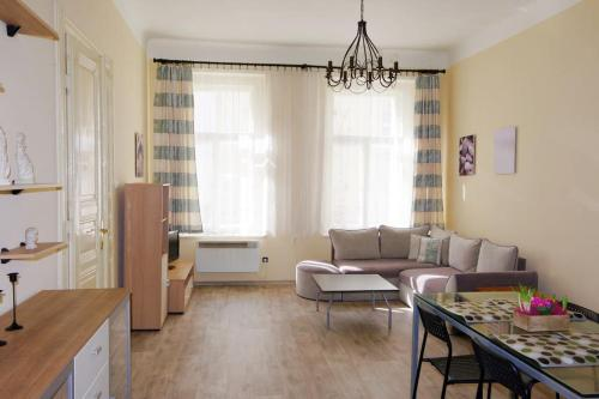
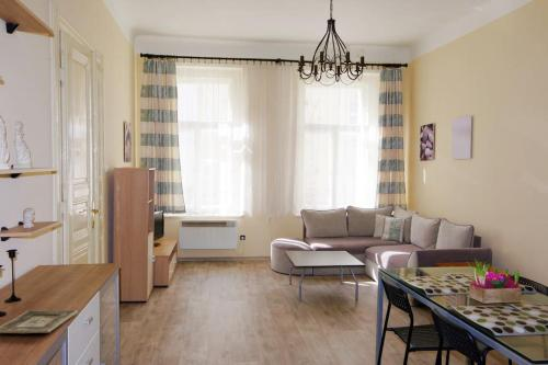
+ picture frame [0,309,79,334]
